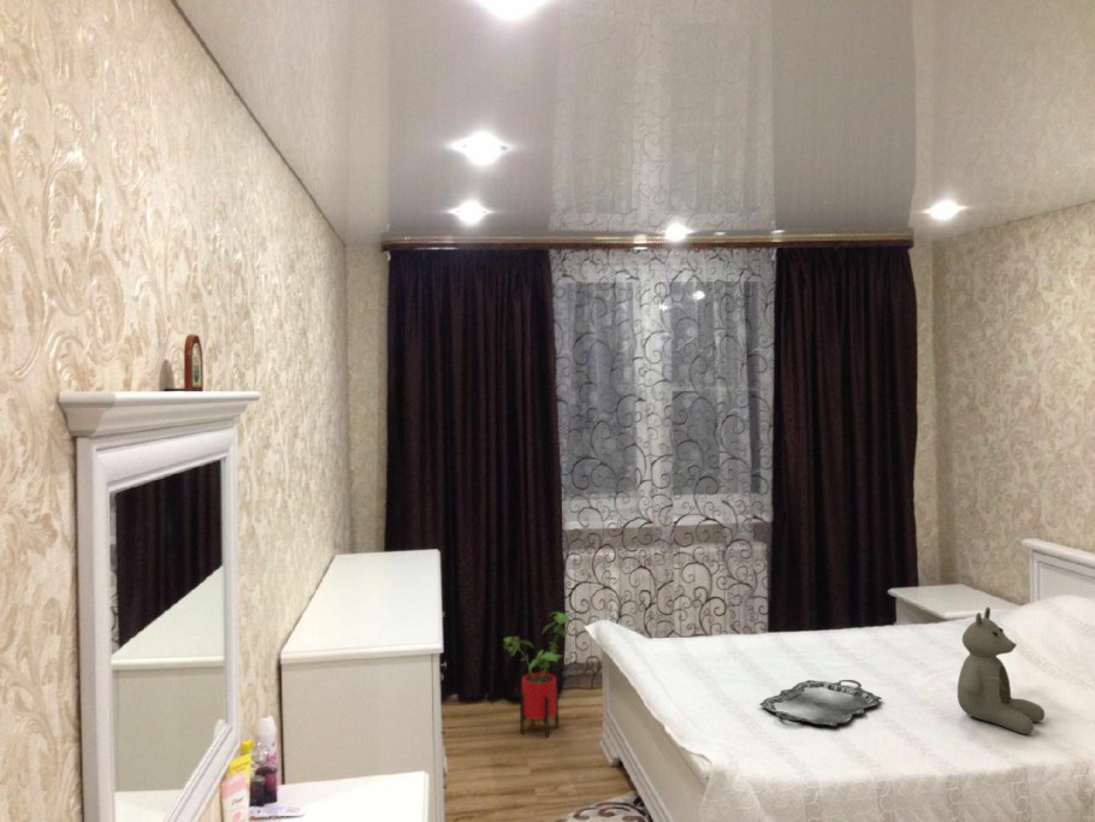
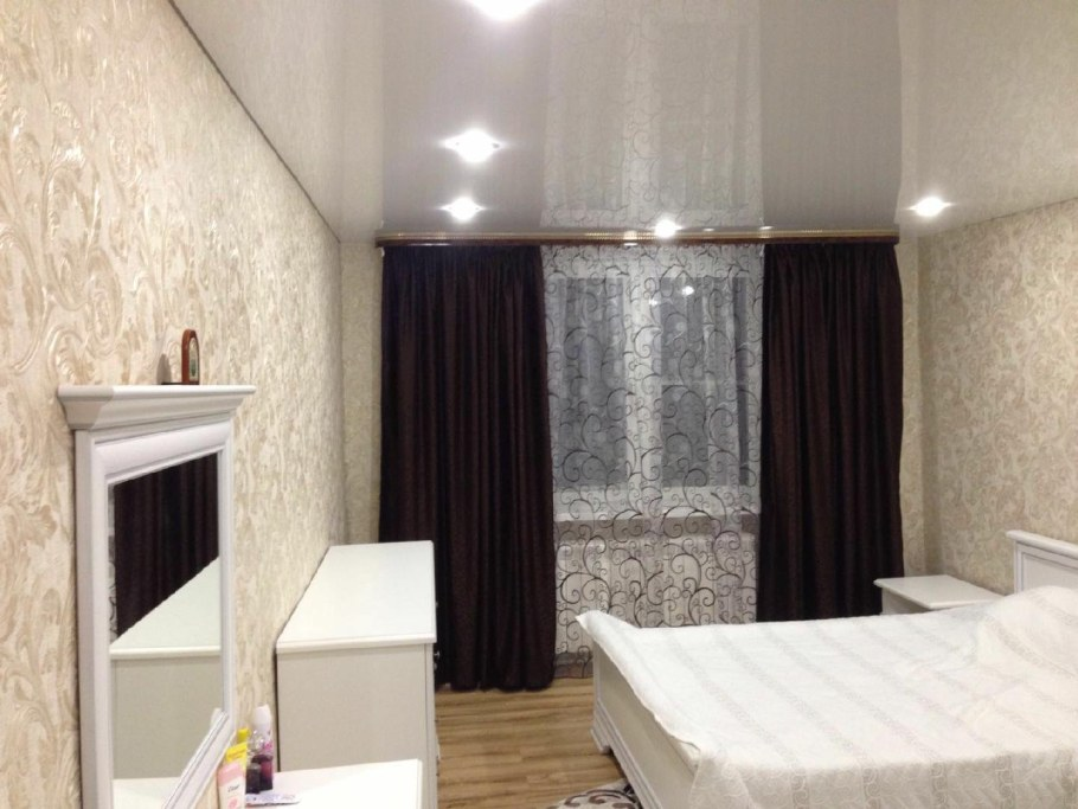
- serving tray [759,679,883,727]
- house plant [503,611,576,739]
- teddy bear [957,605,1046,735]
